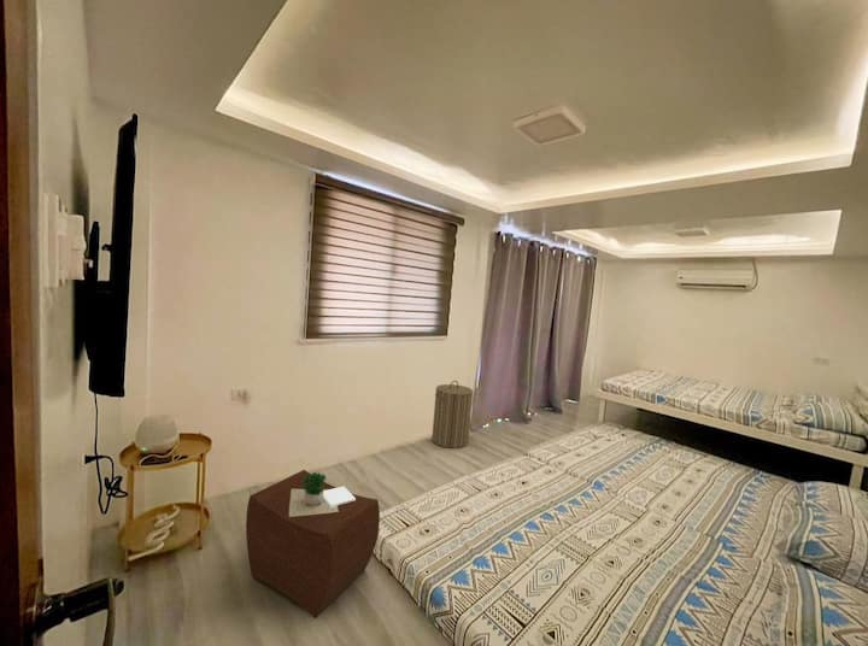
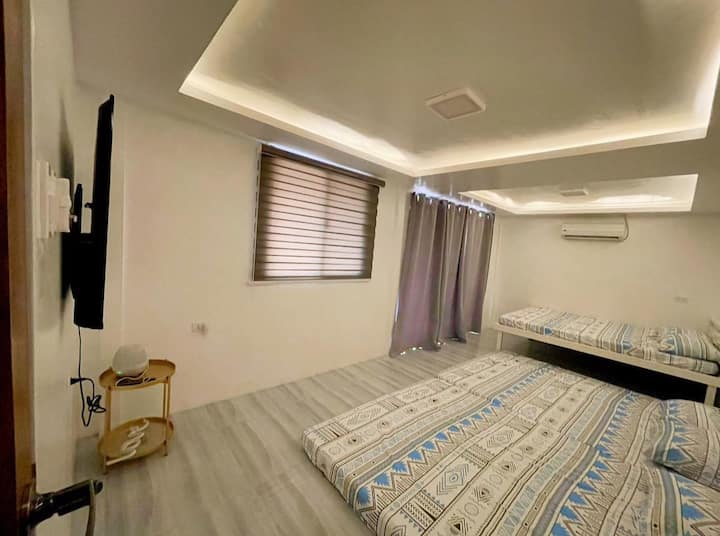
- nightstand [245,469,381,619]
- laundry hamper [430,380,474,450]
